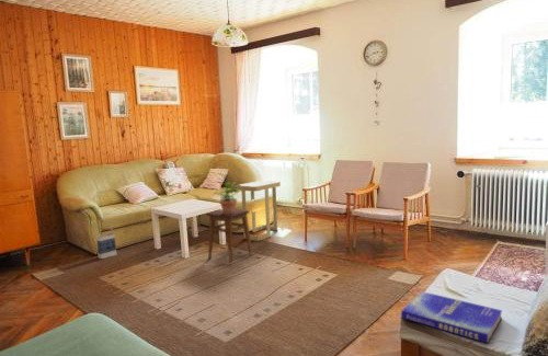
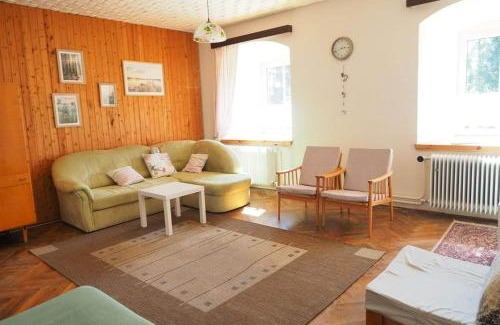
- book [400,290,503,344]
- potted plant [213,181,241,215]
- side table [237,180,282,242]
- stool [205,208,253,265]
- bag [95,217,118,260]
